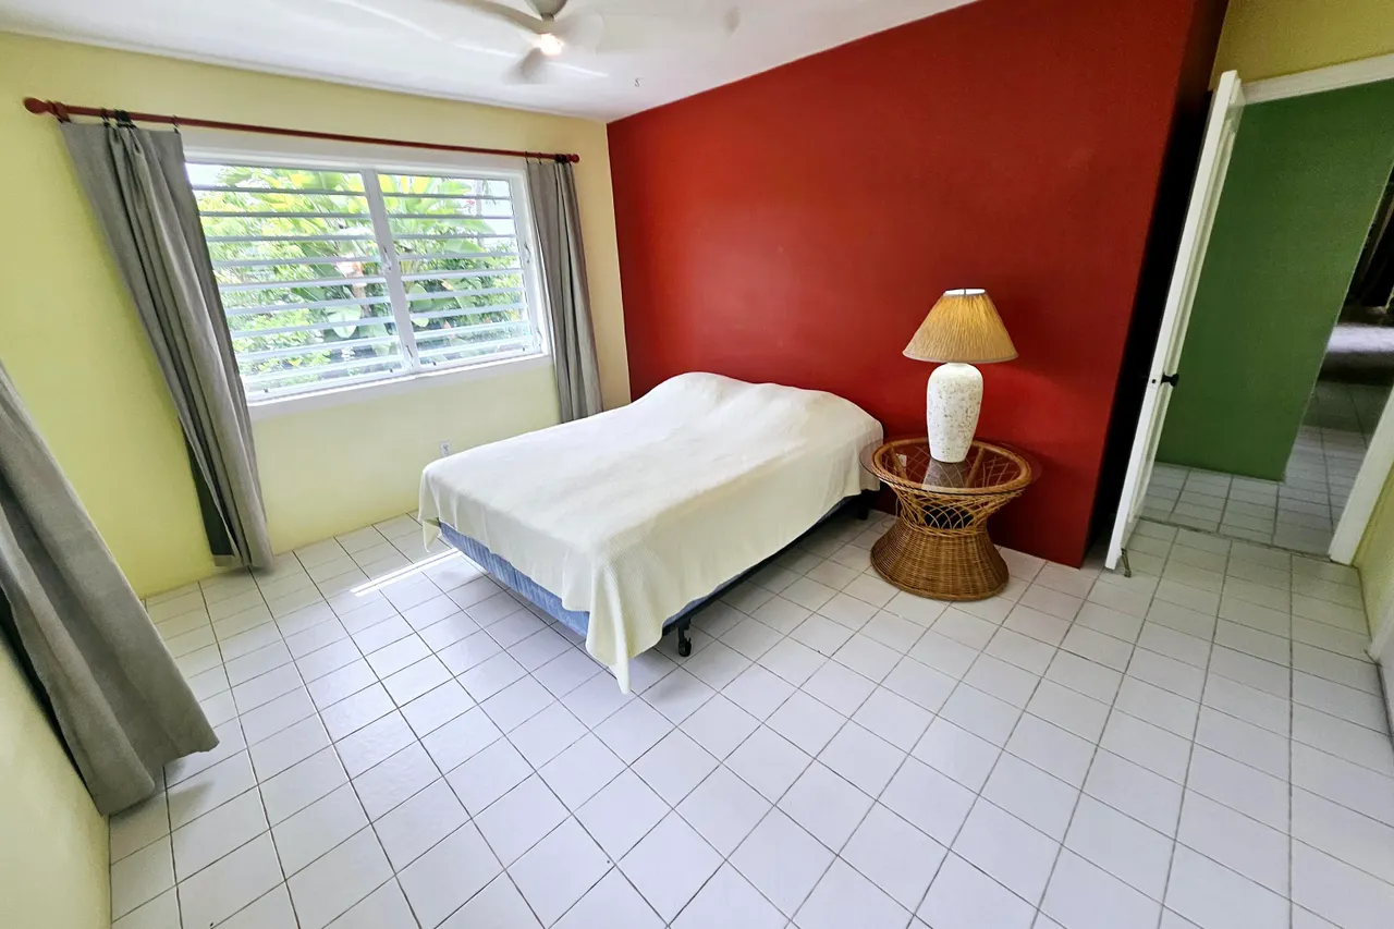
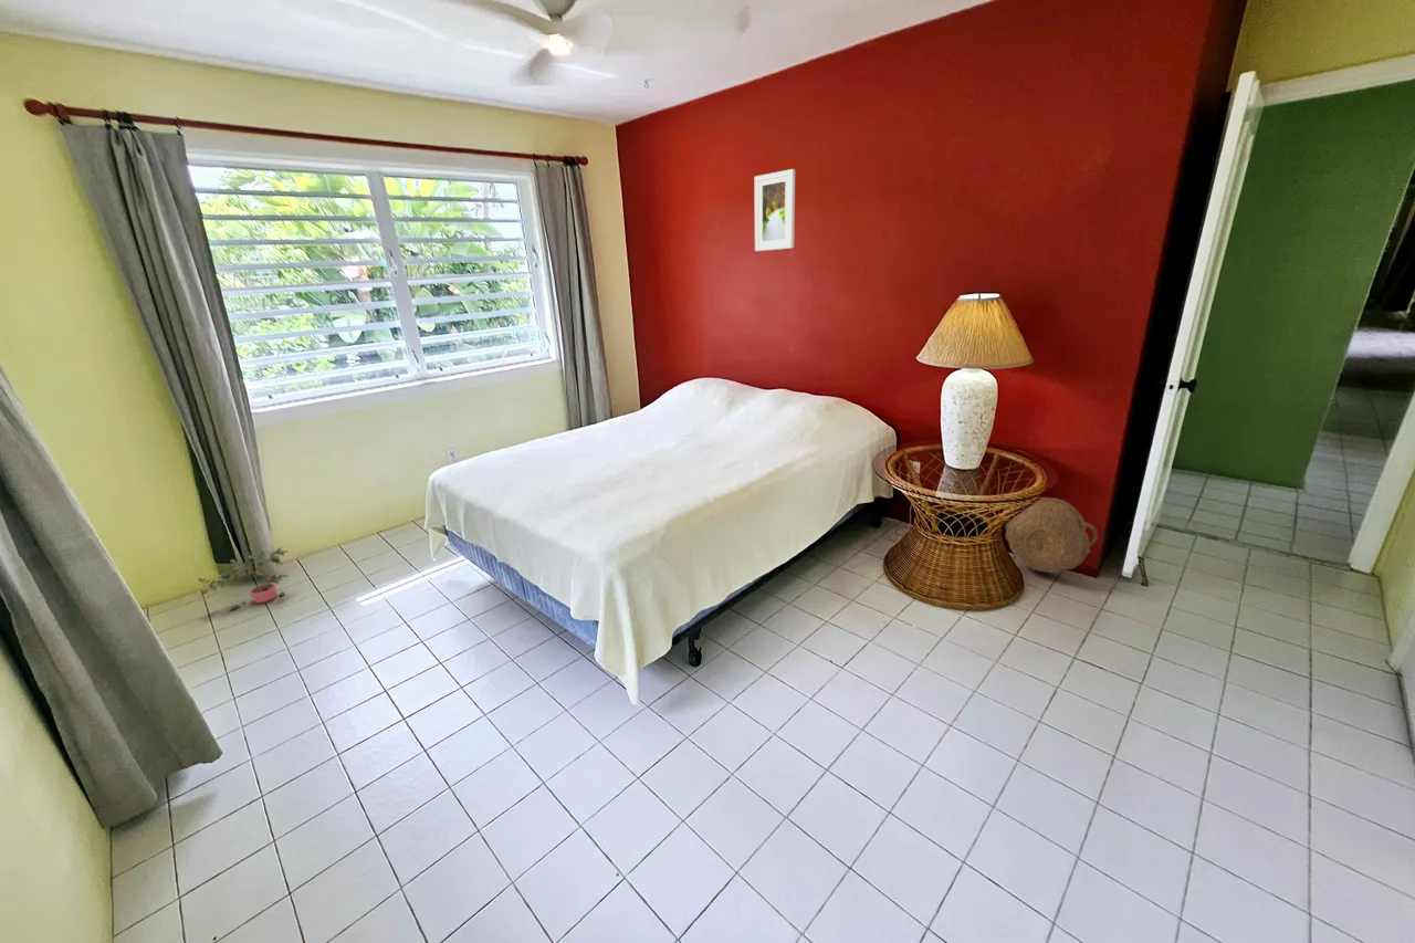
+ woven basket [1005,496,1099,574]
+ potted plant [197,546,290,611]
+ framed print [754,168,796,252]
